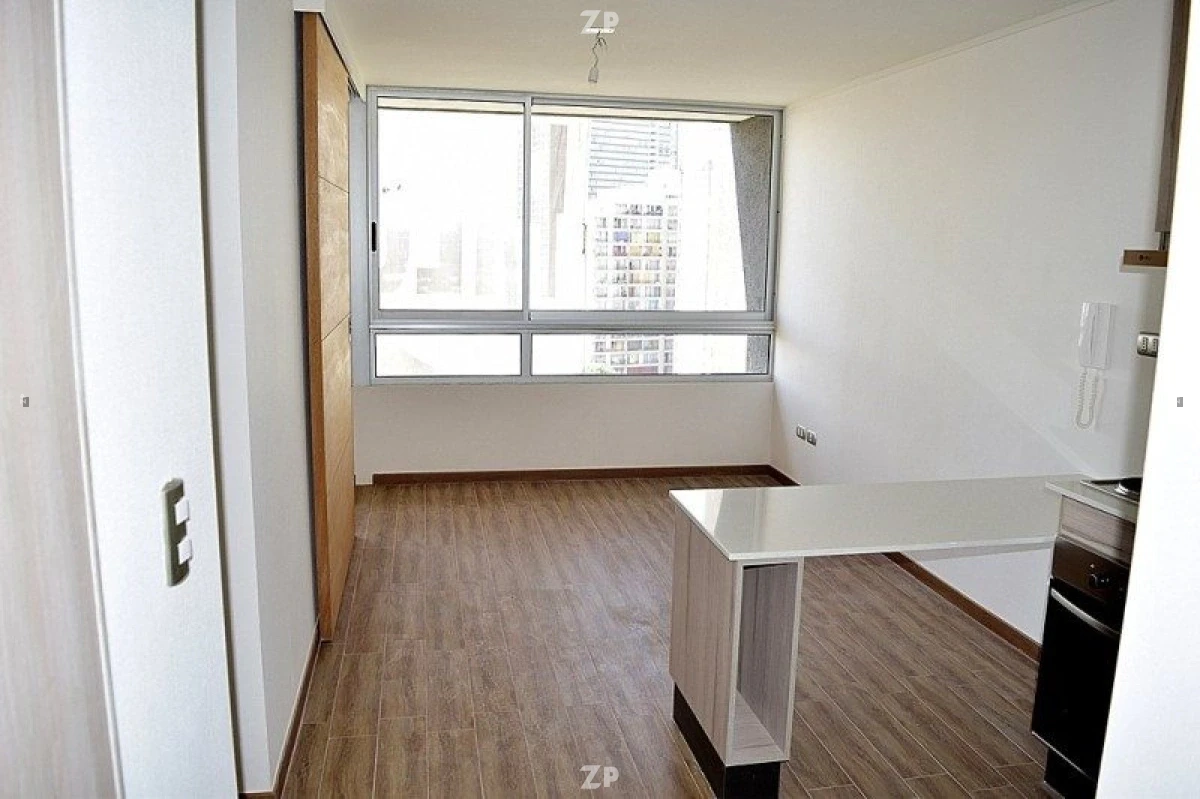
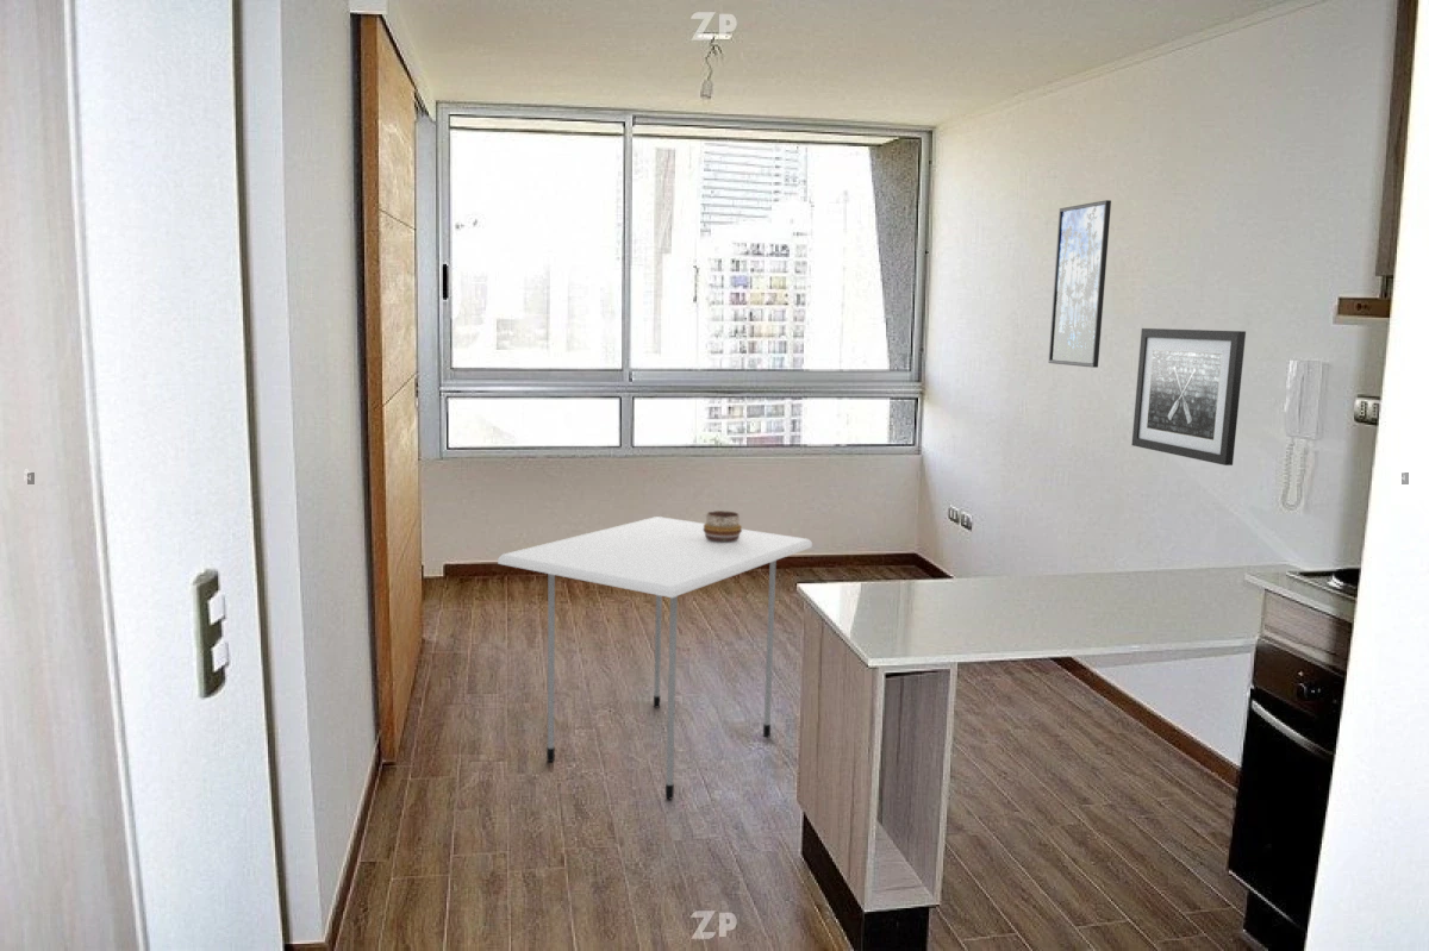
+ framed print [1047,199,1112,369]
+ wall art [1130,327,1247,467]
+ dining table [497,515,813,800]
+ decorative bowl [703,509,743,542]
